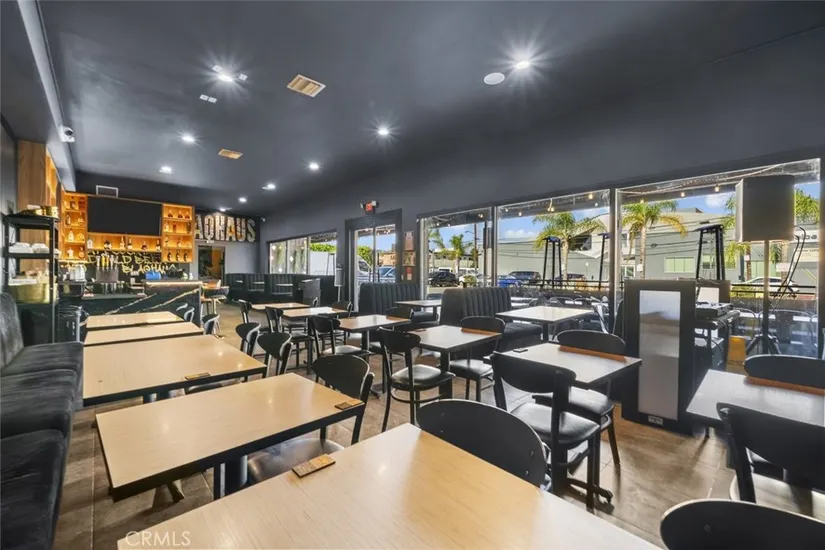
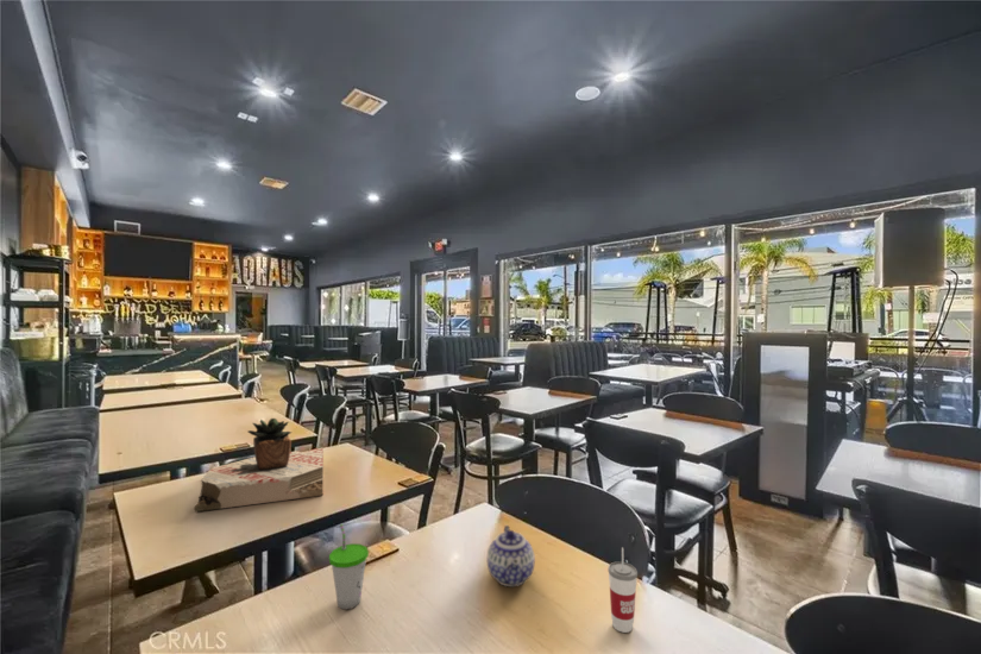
+ succulent plant [194,417,325,512]
+ teapot [486,524,536,587]
+ cup [606,546,639,634]
+ cup [328,522,370,610]
